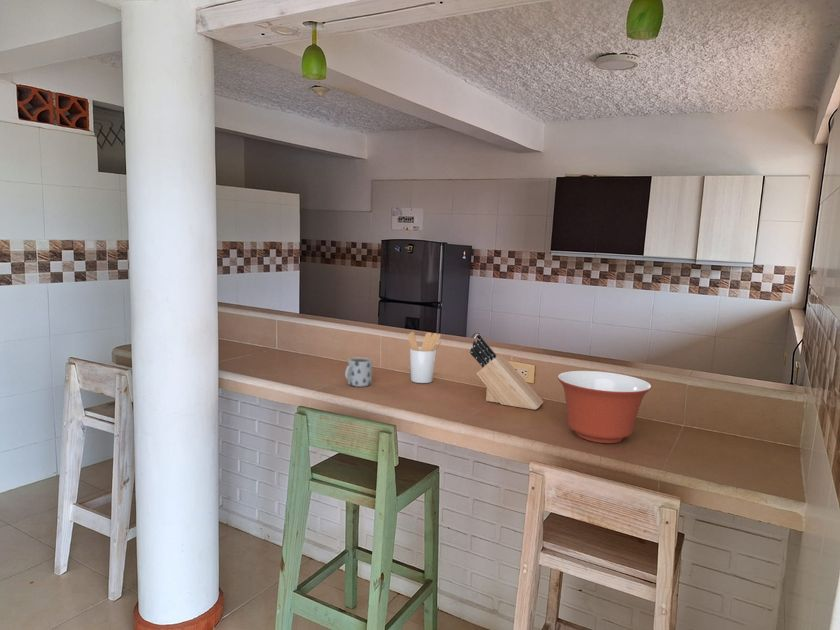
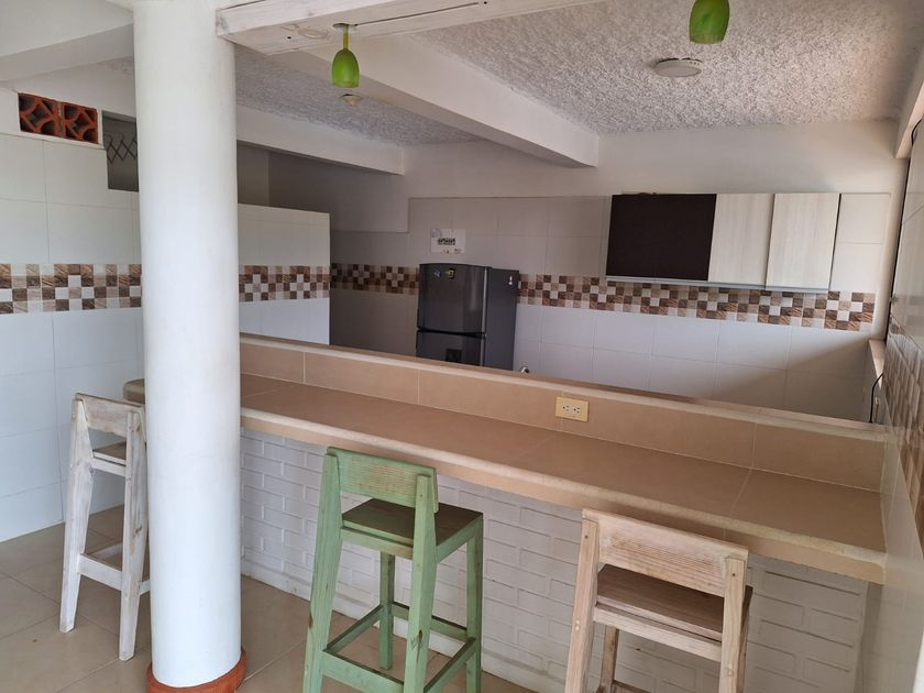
- mixing bowl [557,370,653,444]
- knife block [469,337,545,411]
- utensil holder [407,331,442,384]
- mug [344,356,373,388]
